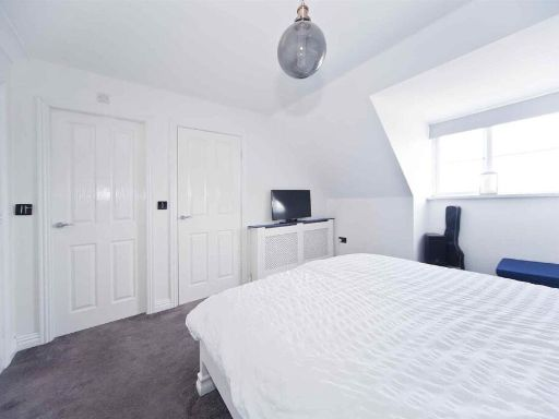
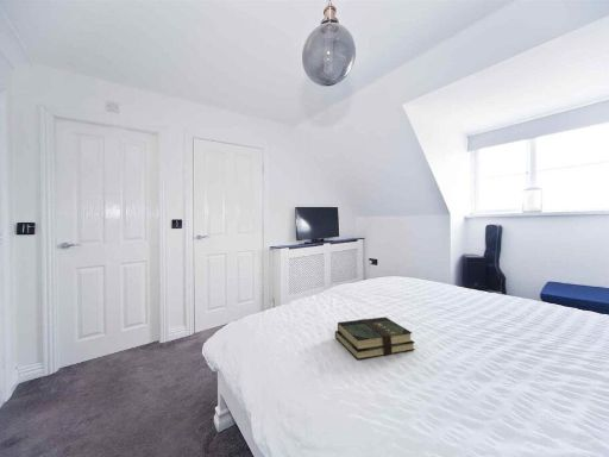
+ book [334,317,416,361]
